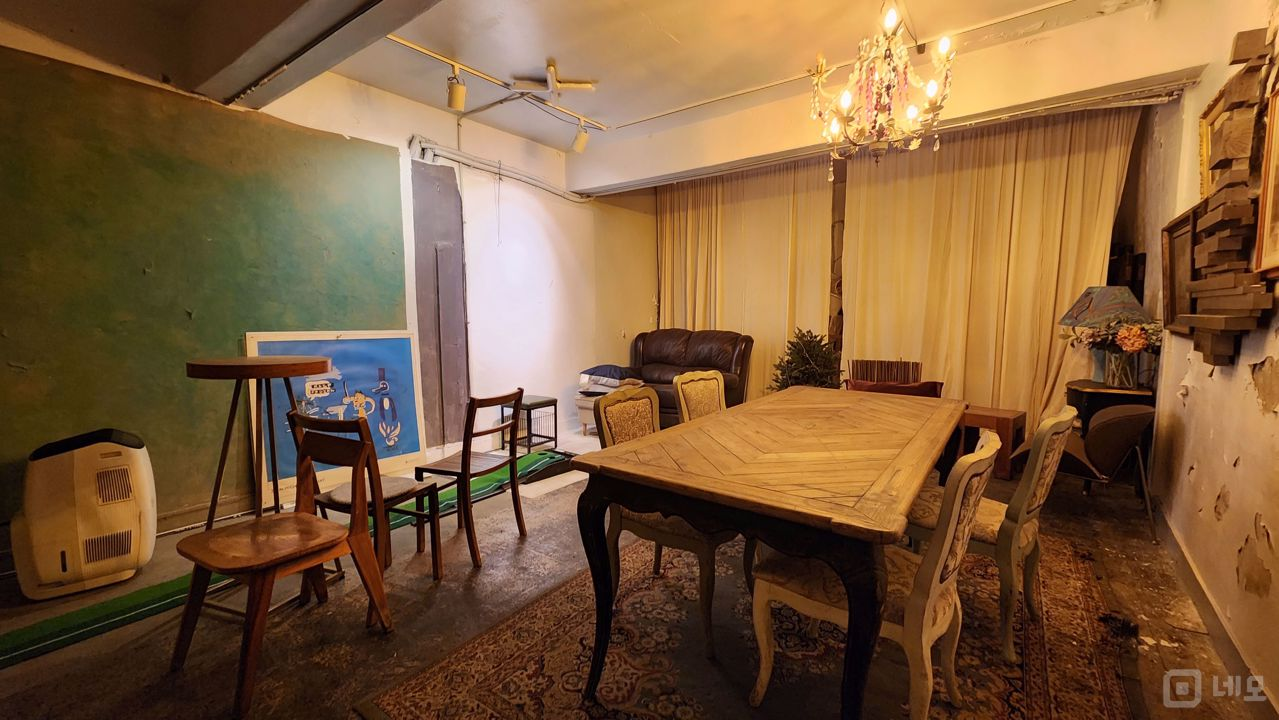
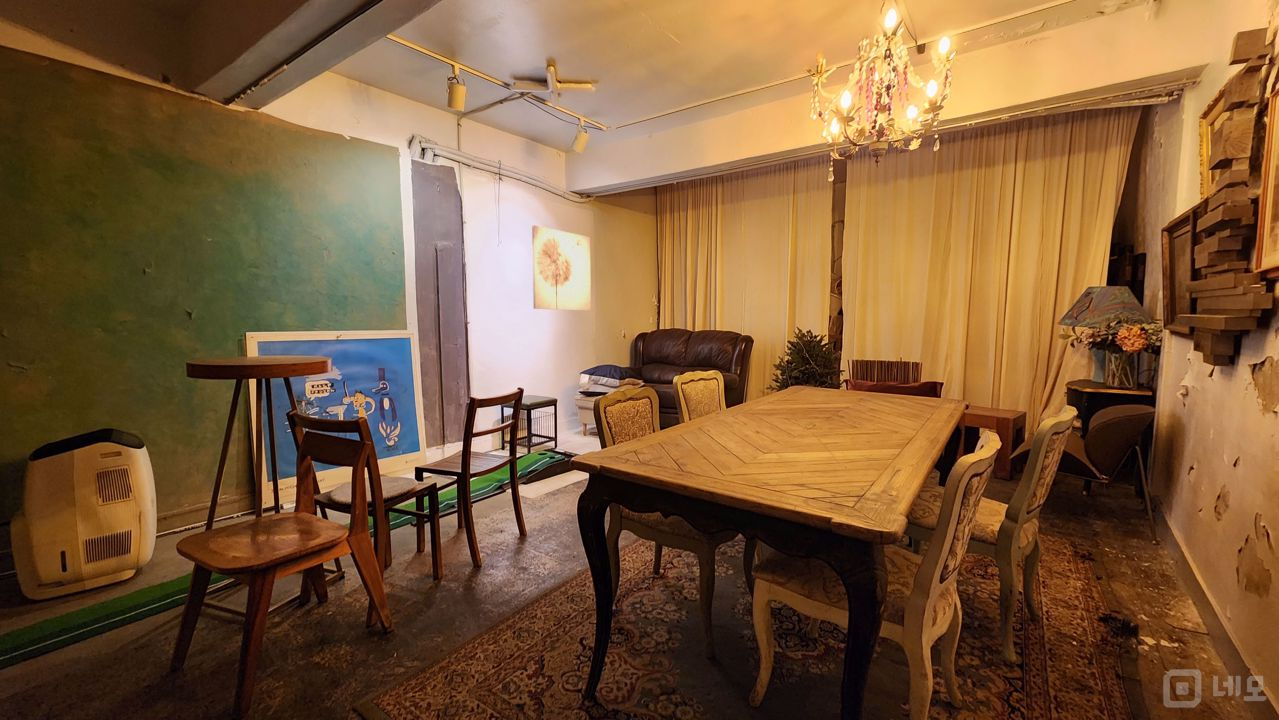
+ wall art [531,224,592,312]
